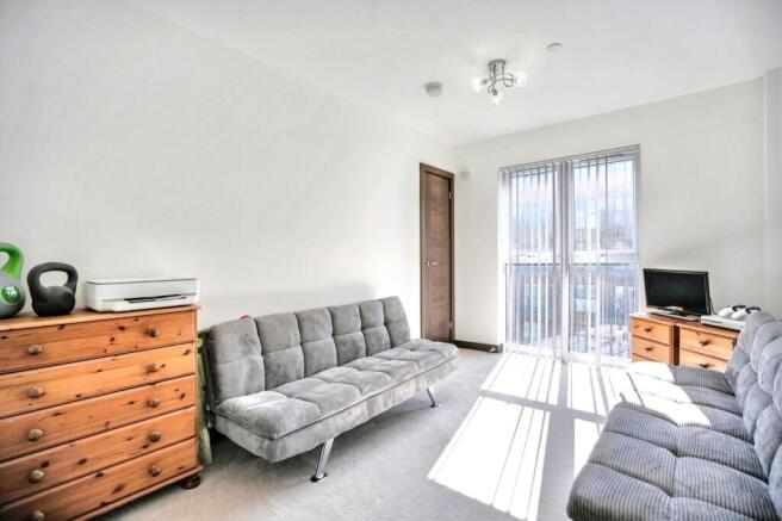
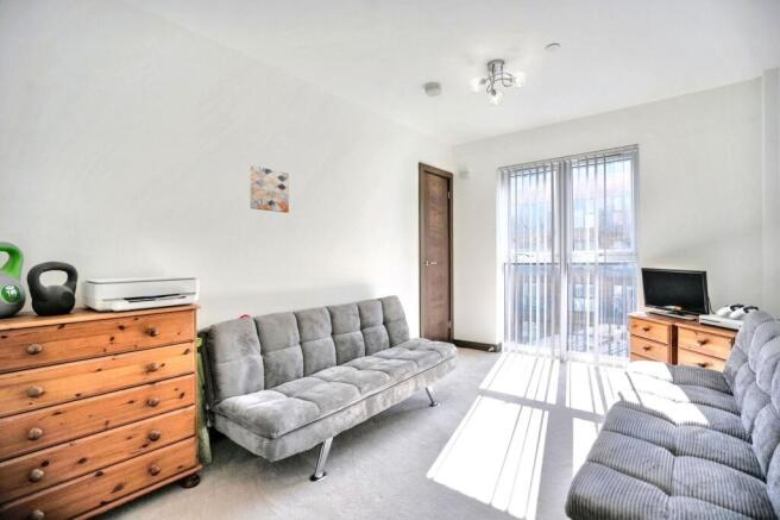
+ wall art [250,164,290,214]
